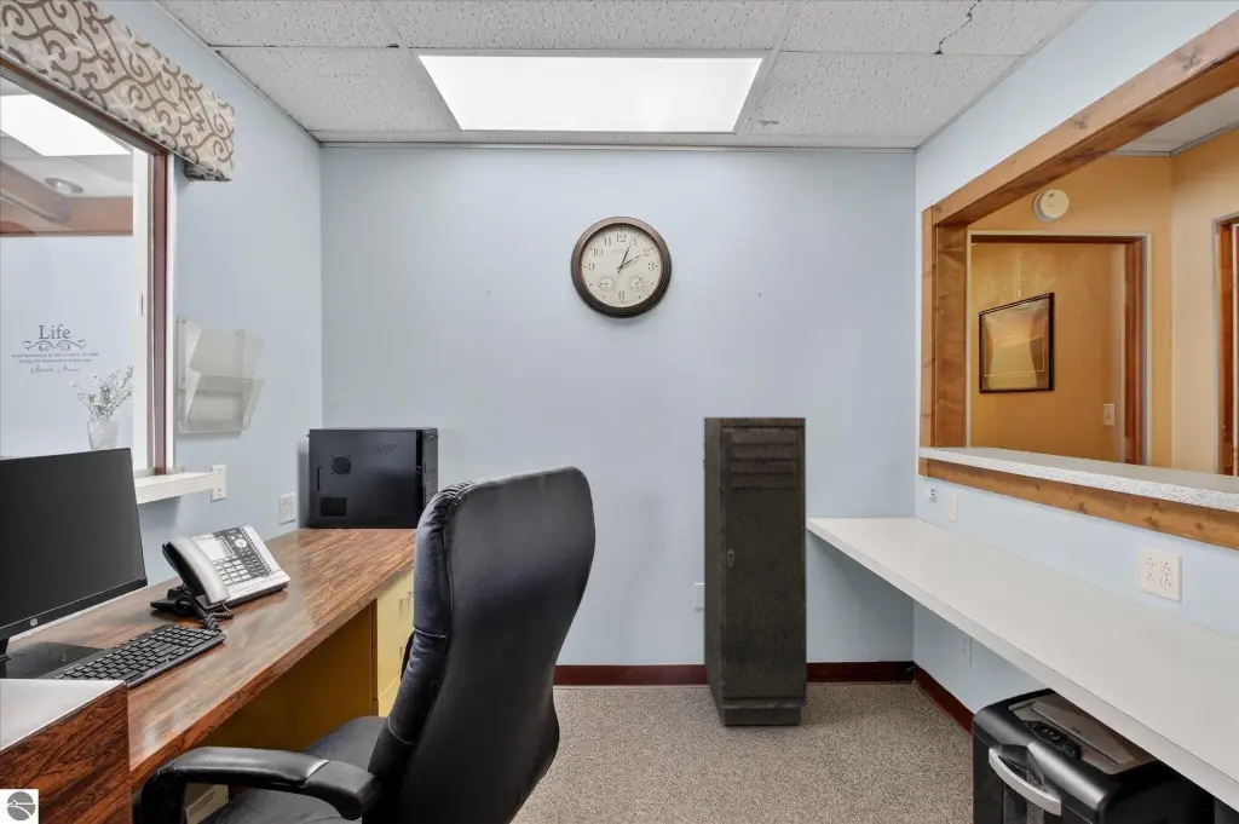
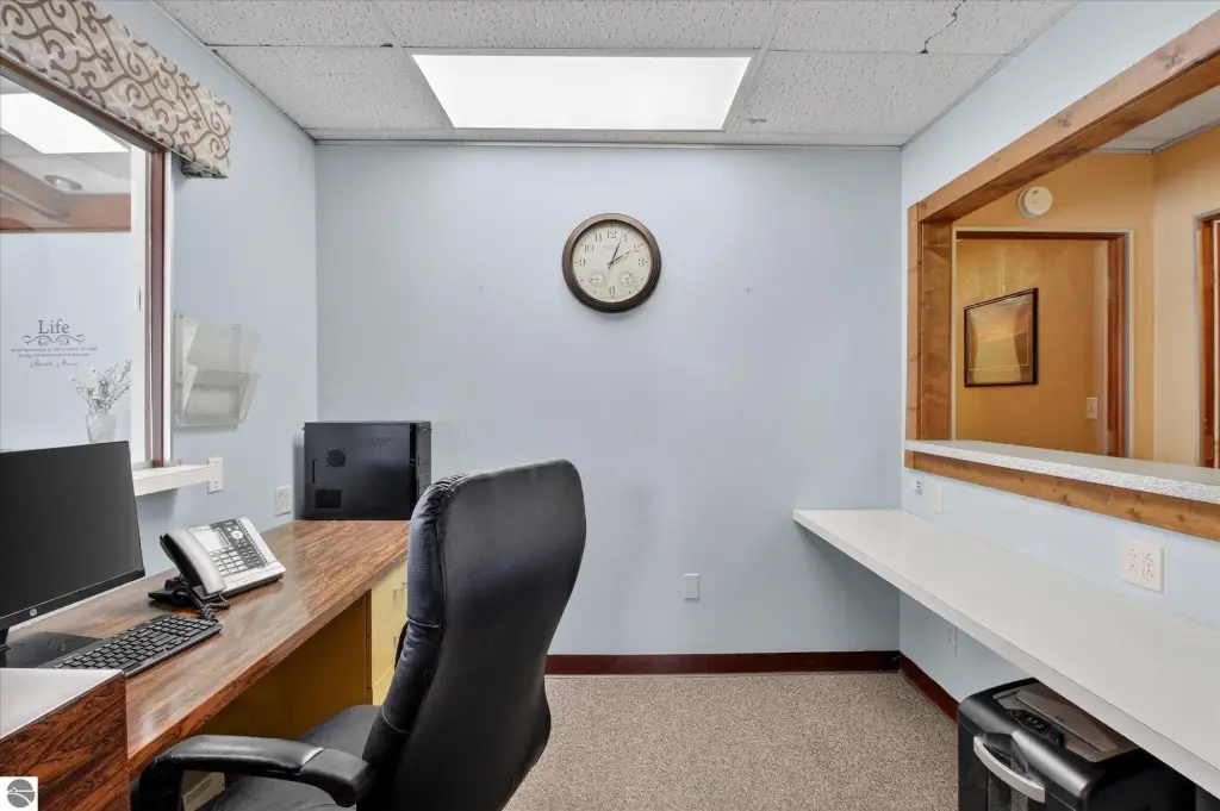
- storage cabinet [702,416,808,726]
